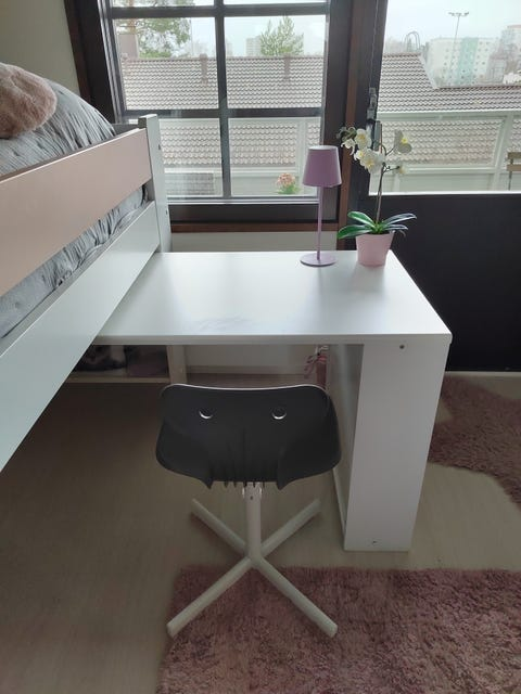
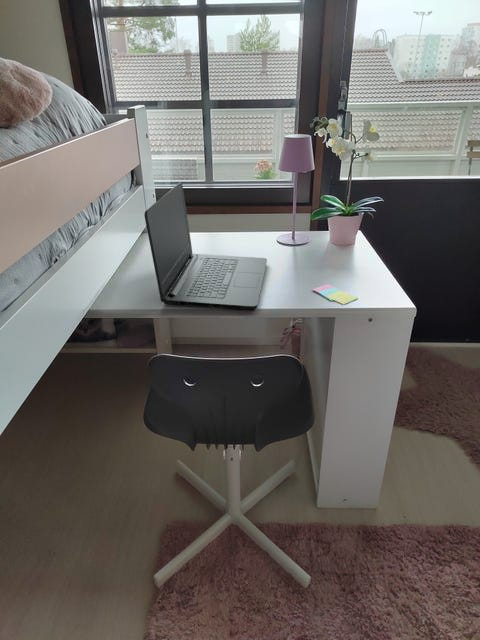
+ laptop [143,181,268,310]
+ sticky notes [311,283,358,305]
